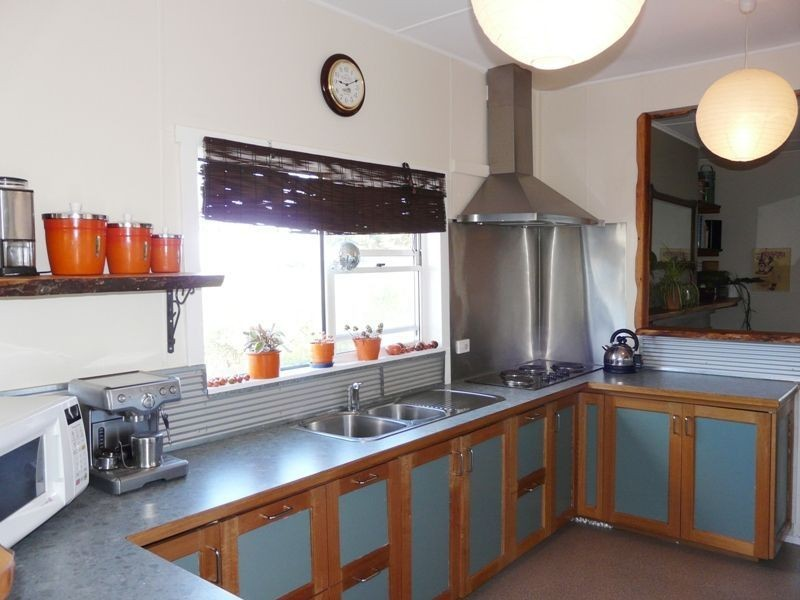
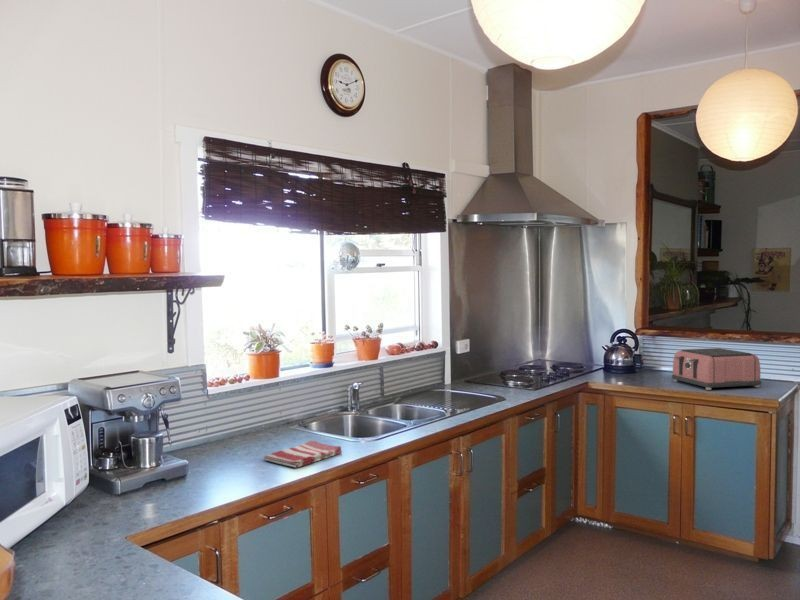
+ toaster [671,347,763,391]
+ dish towel [262,440,343,469]
